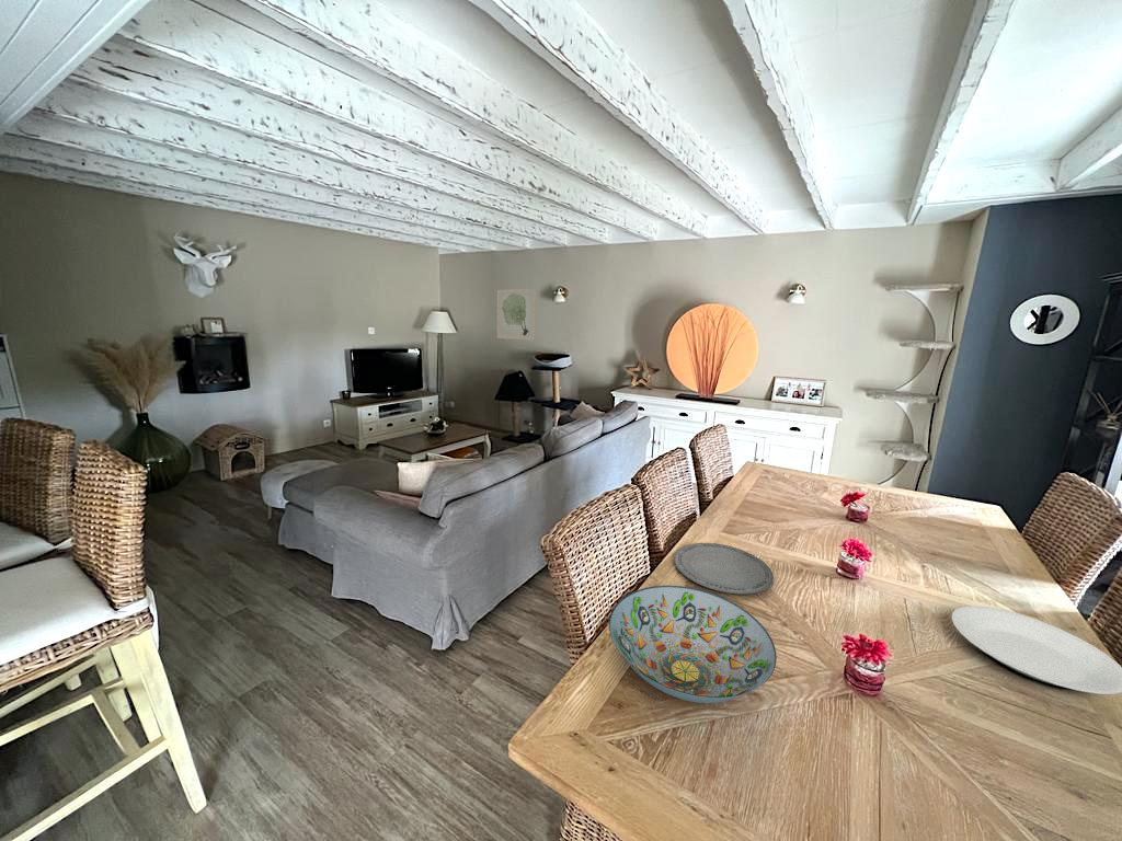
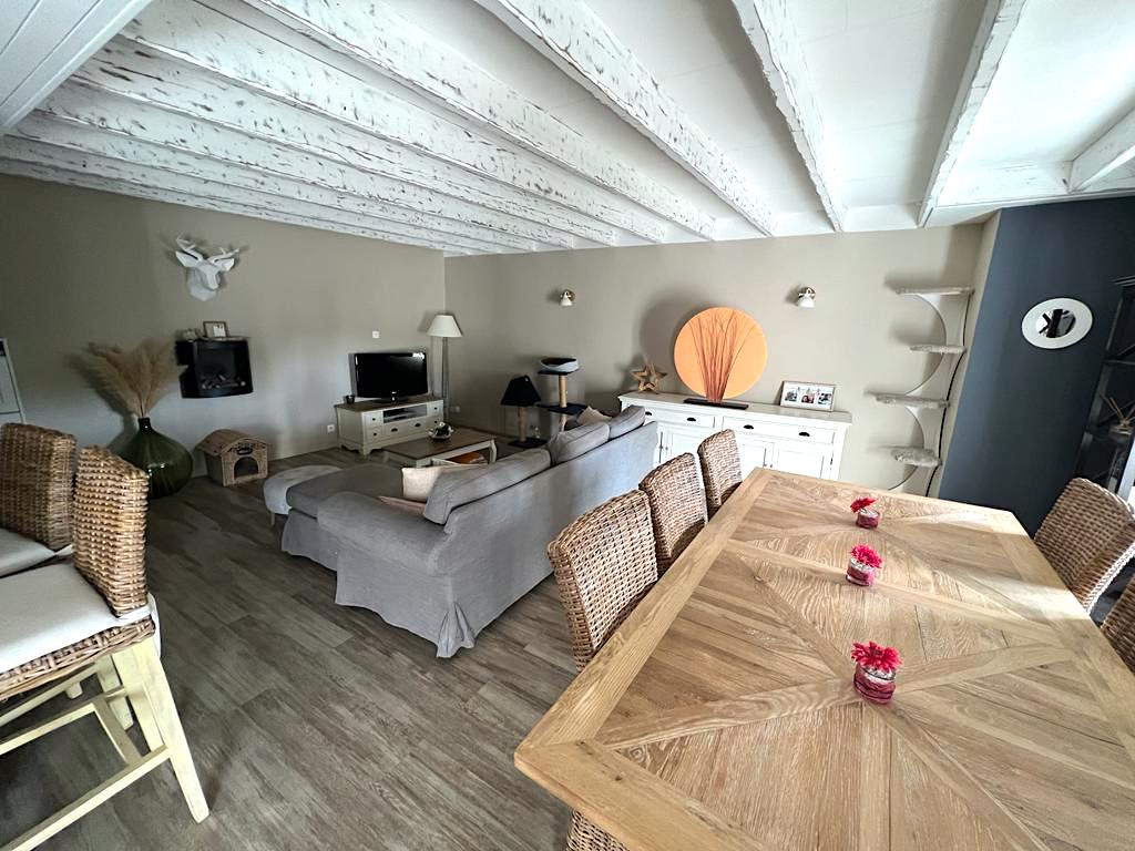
- decorative bowl [608,585,778,704]
- wall art [496,288,537,342]
- plate [951,604,1122,695]
- plate [673,542,775,596]
